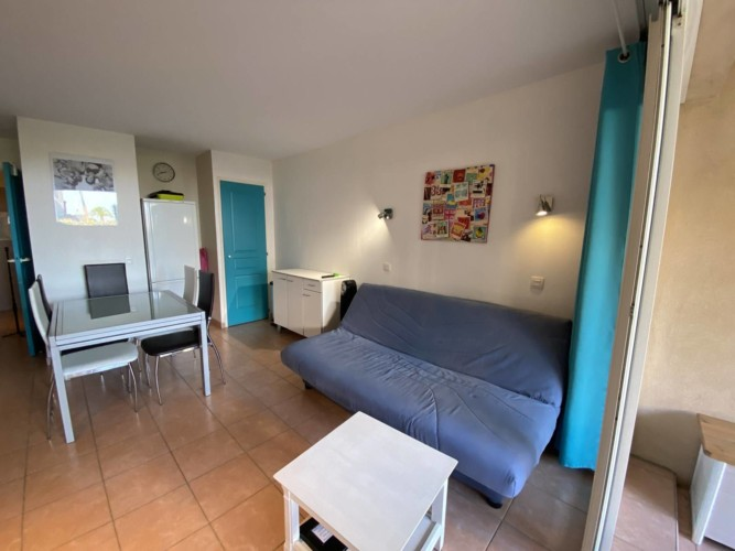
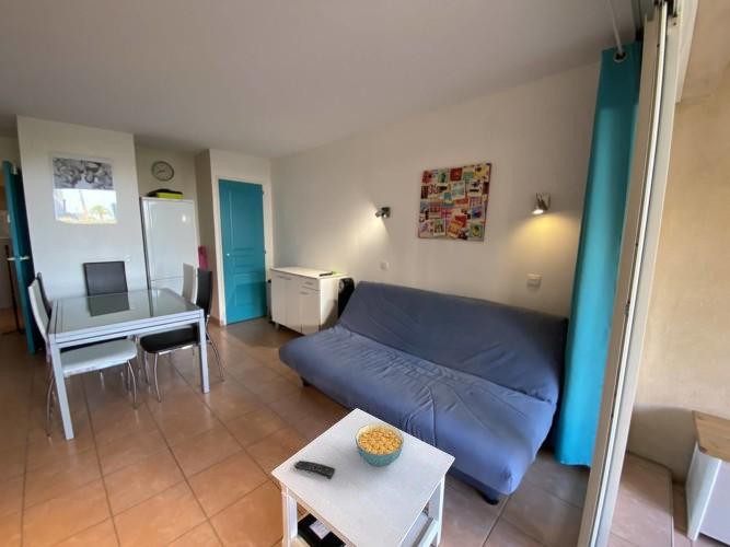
+ cereal bowl [355,422,405,468]
+ remote control [293,459,336,480]
